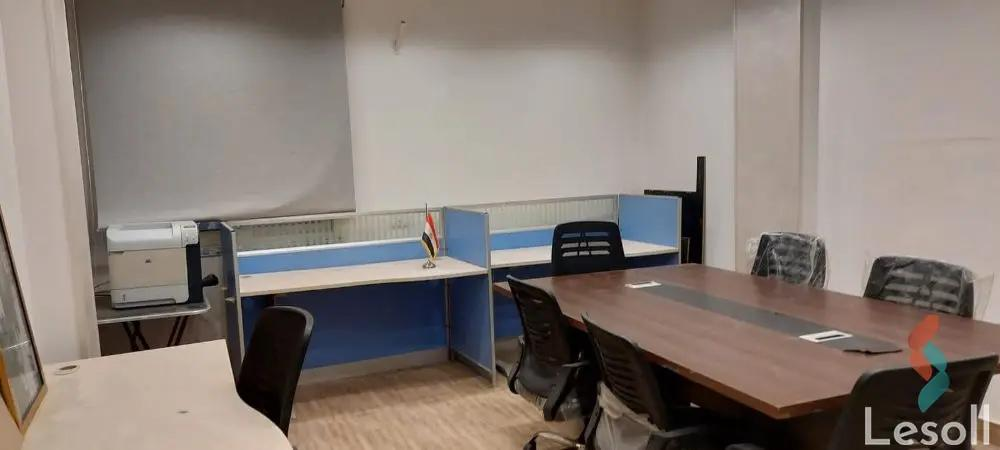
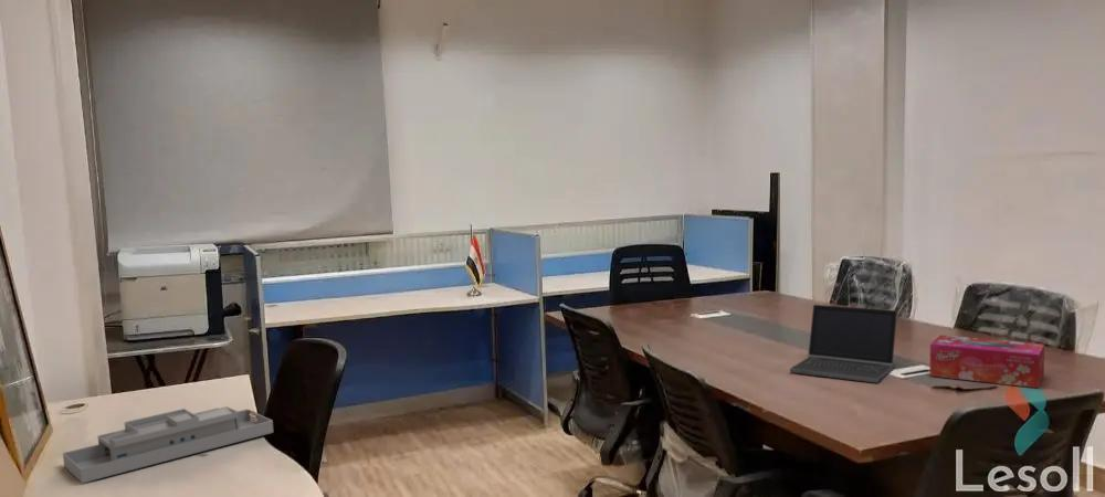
+ tissue box [928,334,1045,389]
+ laptop computer [789,304,898,384]
+ desk organizer [62,405,274,485]
